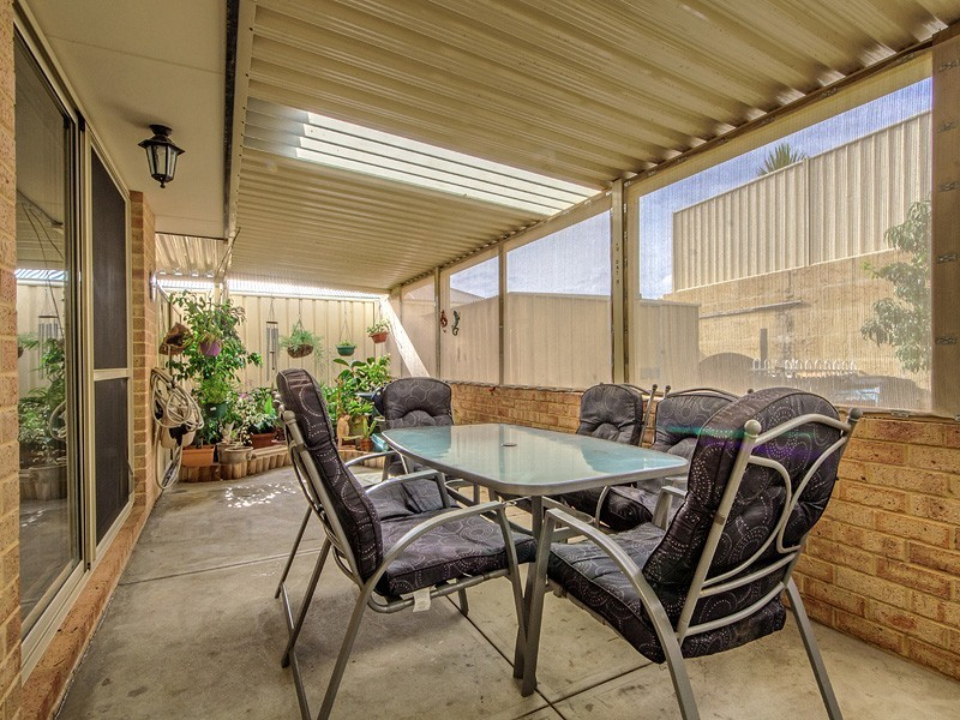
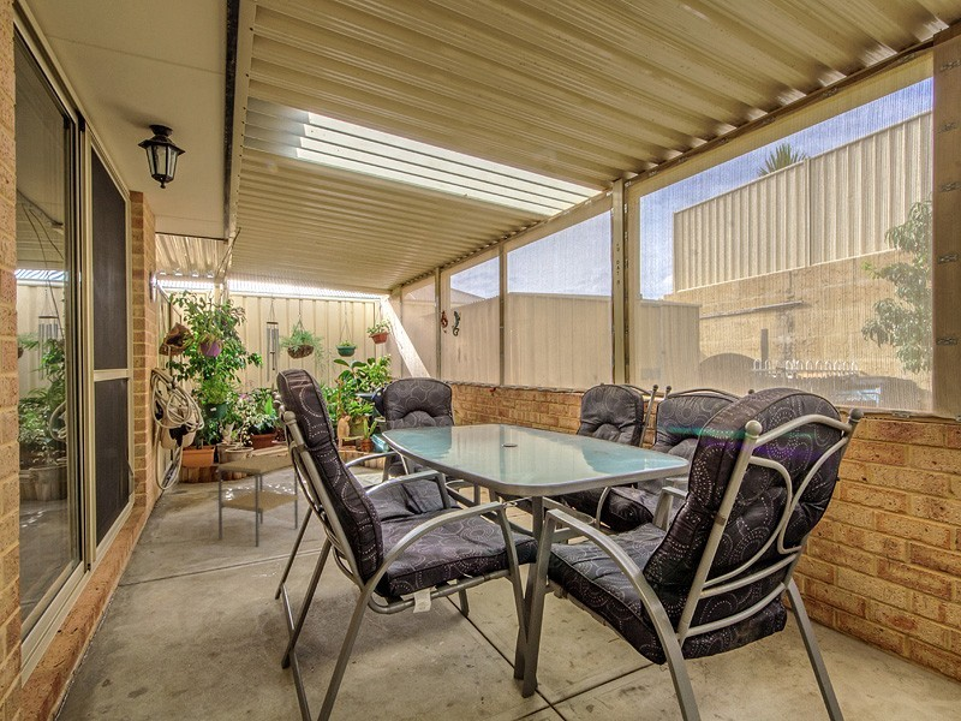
+ side table [217,454,300,548]
